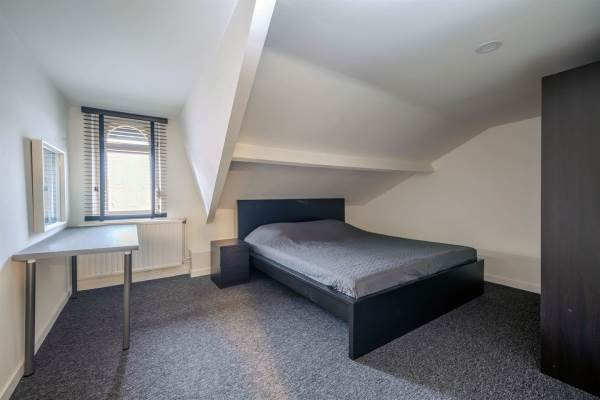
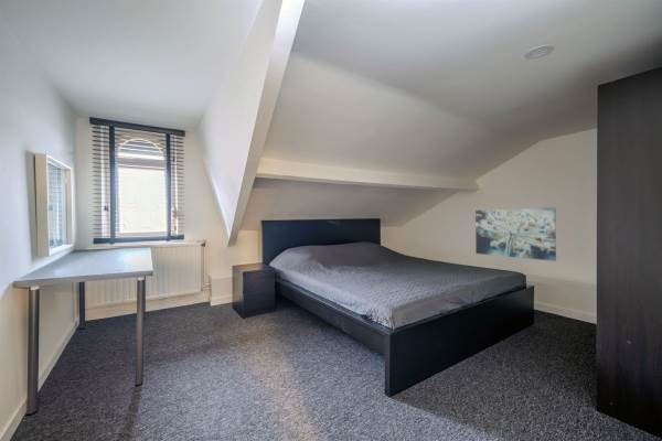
+ wall art [474,207,557,262]
